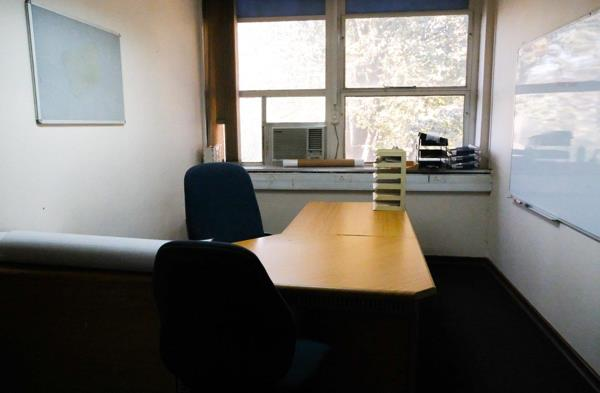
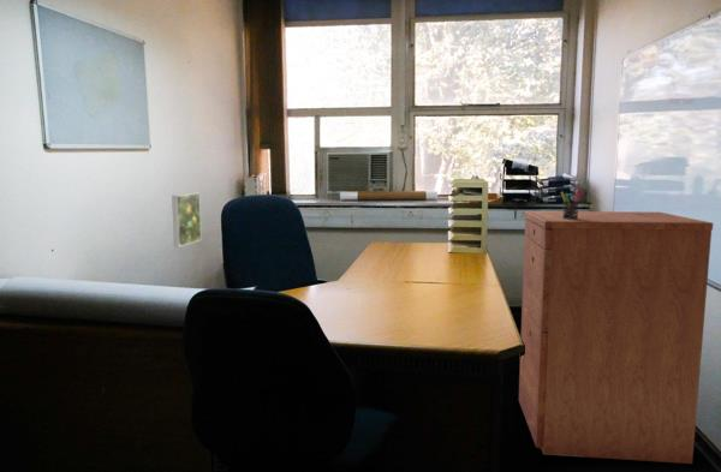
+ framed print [171,192,203,249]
+ pen holder [560,187,585,220]
+ filing cabinet [518,210,714,465]
